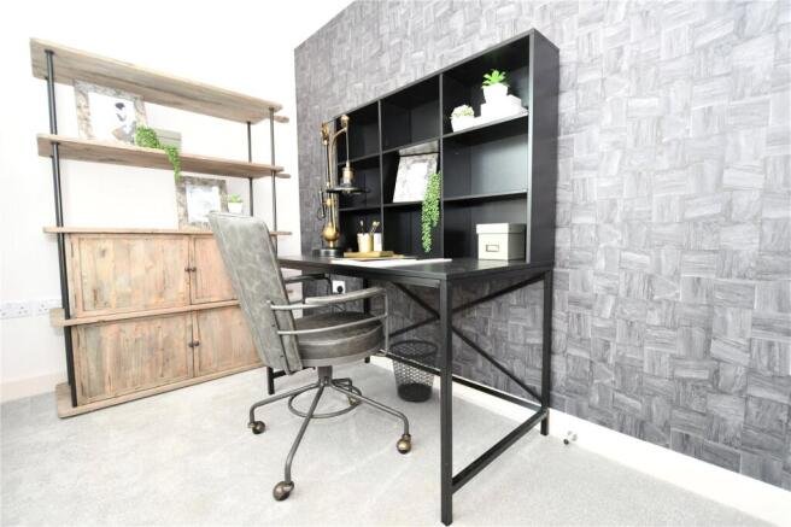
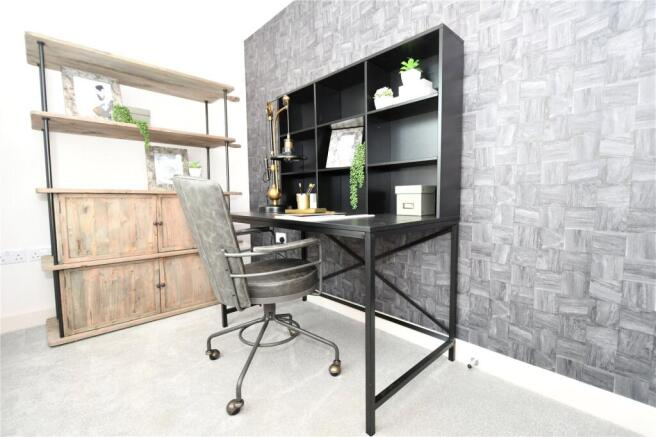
- wastebasket [388,339,440,403]
